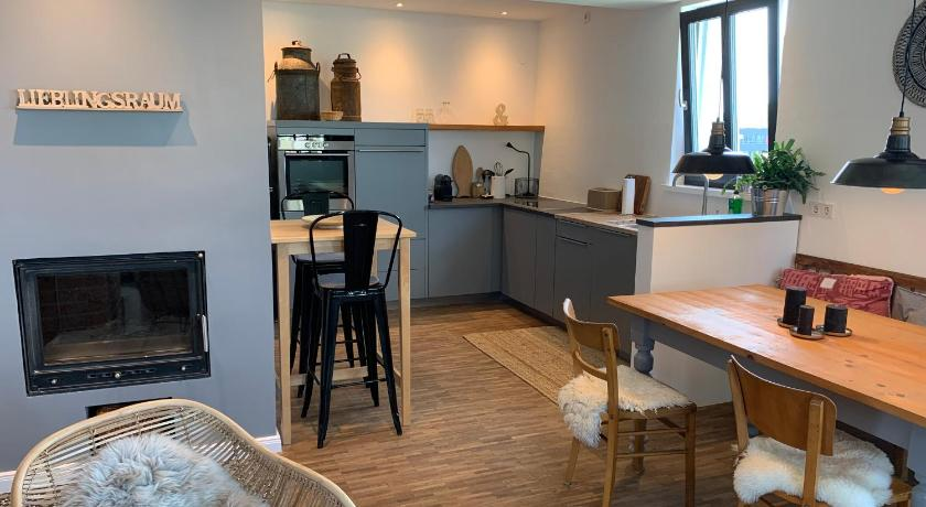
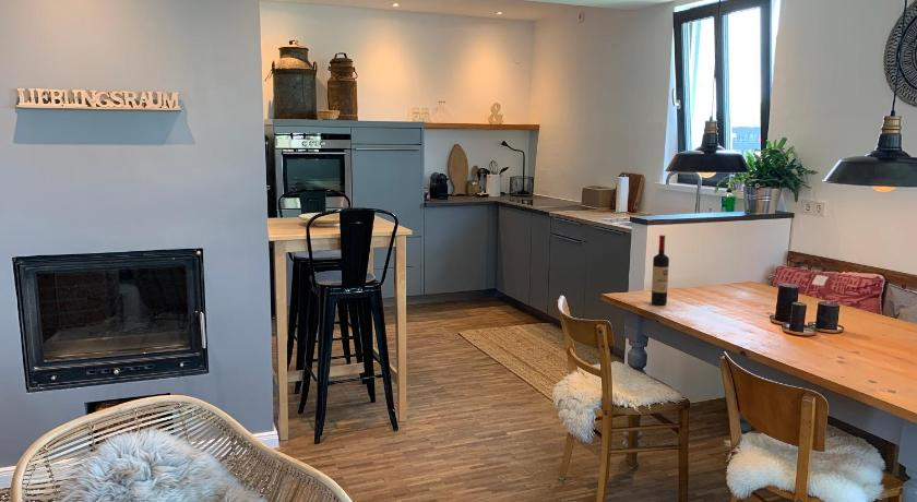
+ wine bottle [651,235,670,306]
